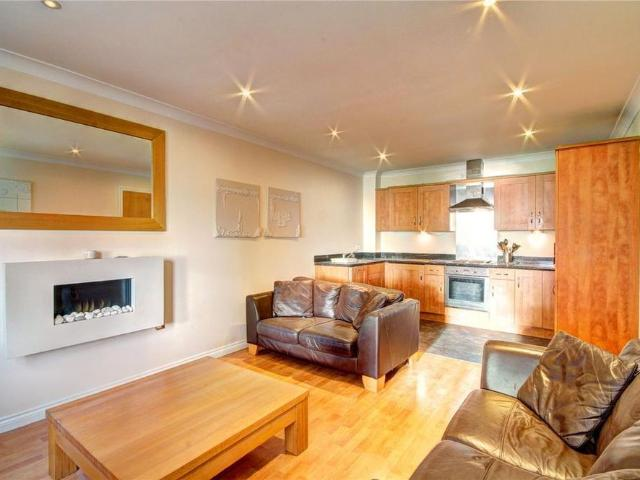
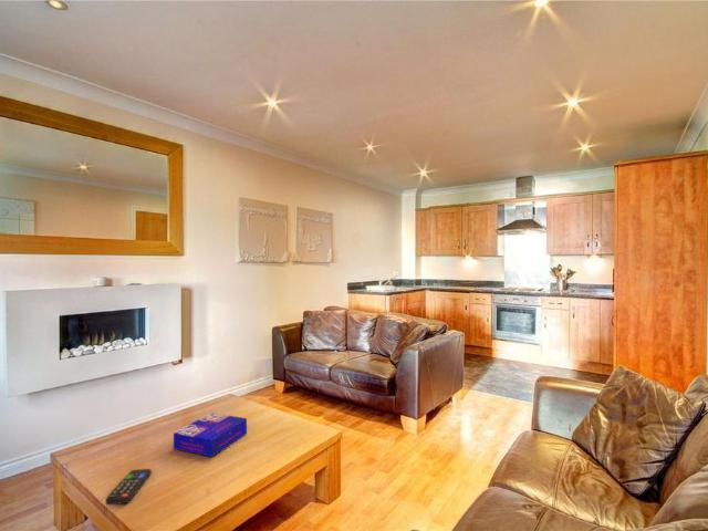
+ remote control [105,468,153,506]
+ board game [173,412,248,458]
